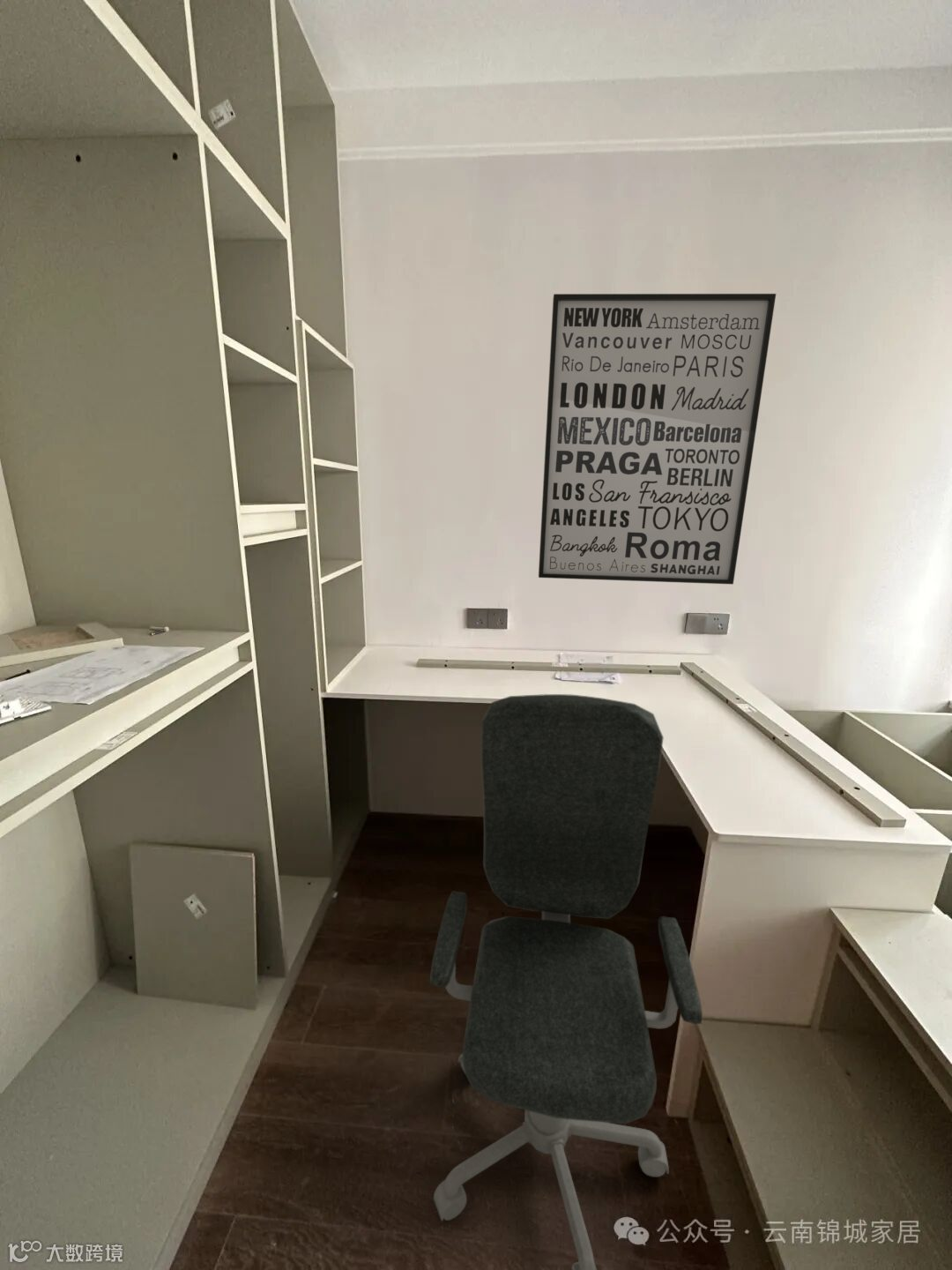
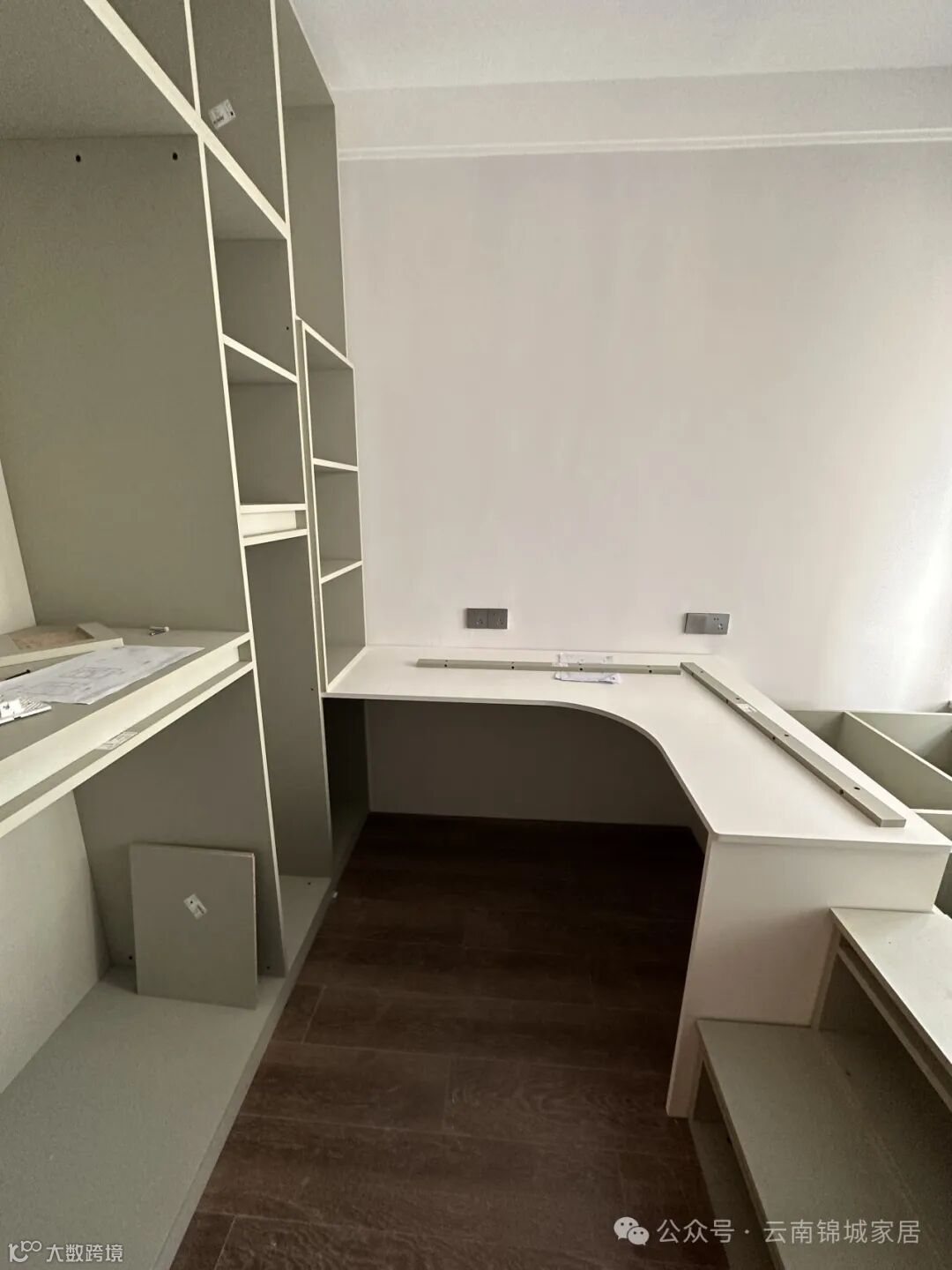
- wall art [538,293,777,585]
- office chair [429,693,703,1270]
